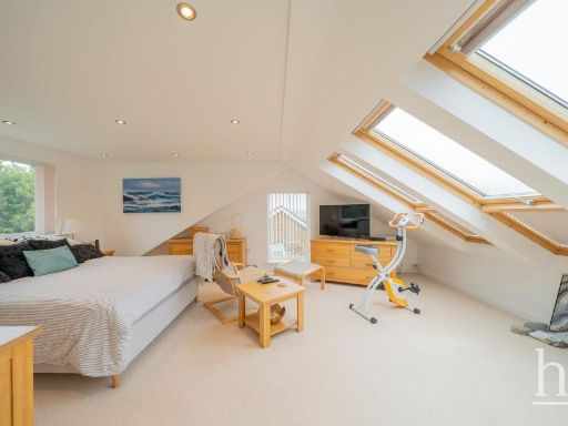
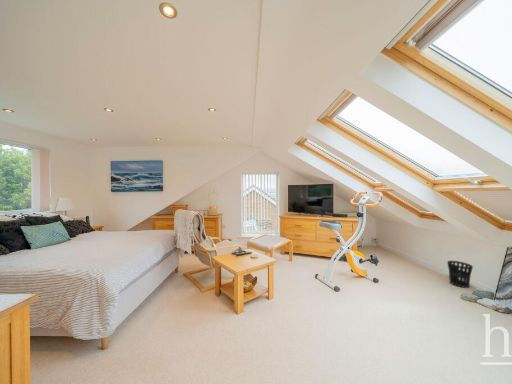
+ wastebasket [446,260,474,289]
